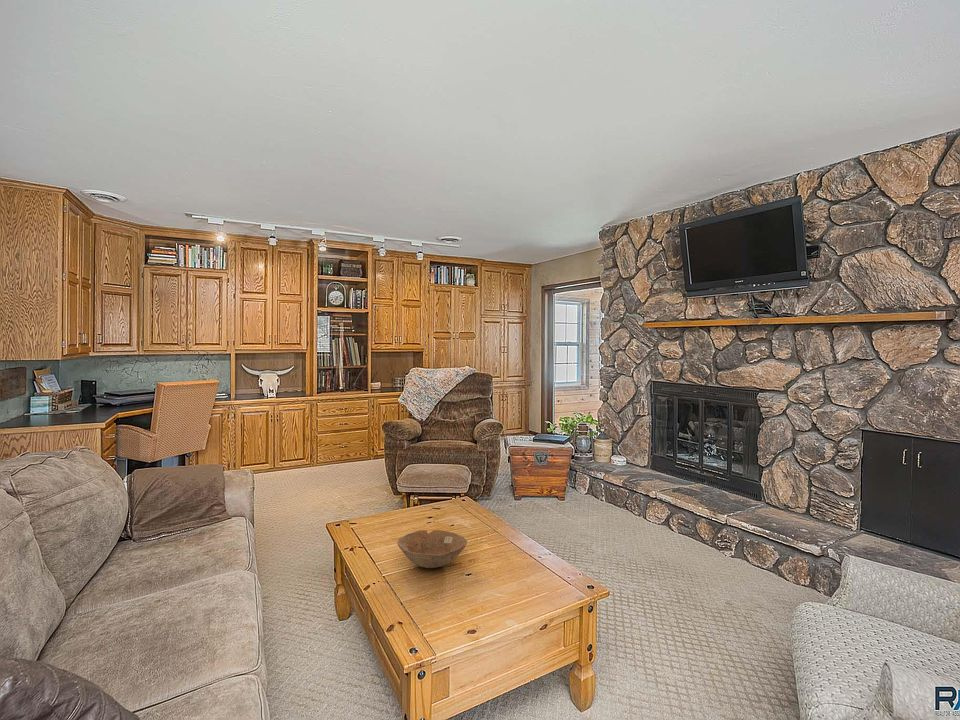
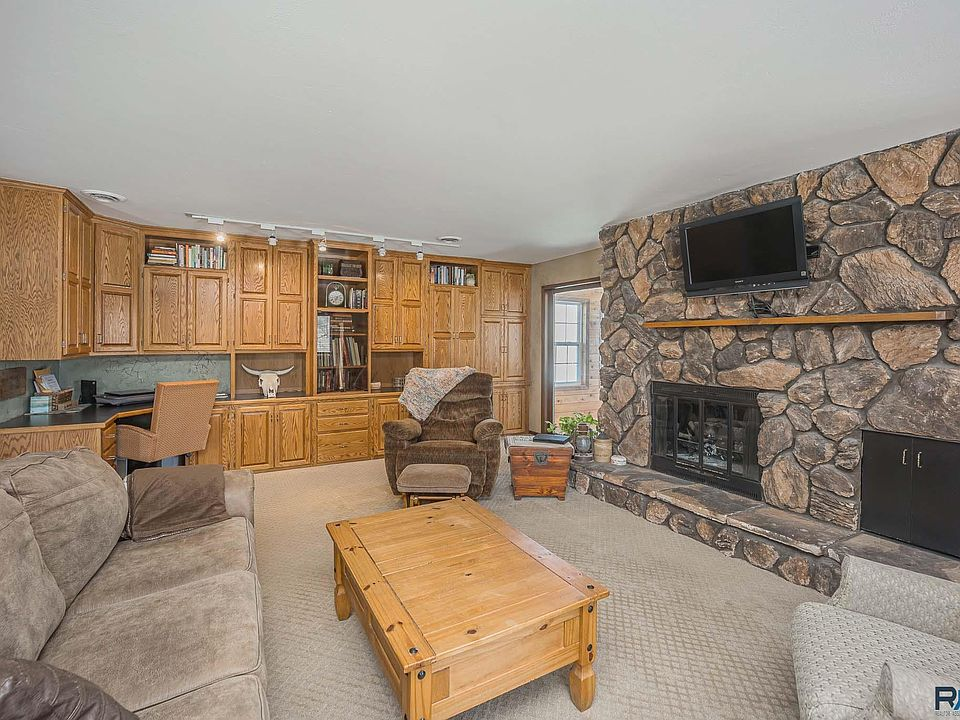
- bowl [397,529,468,569]
